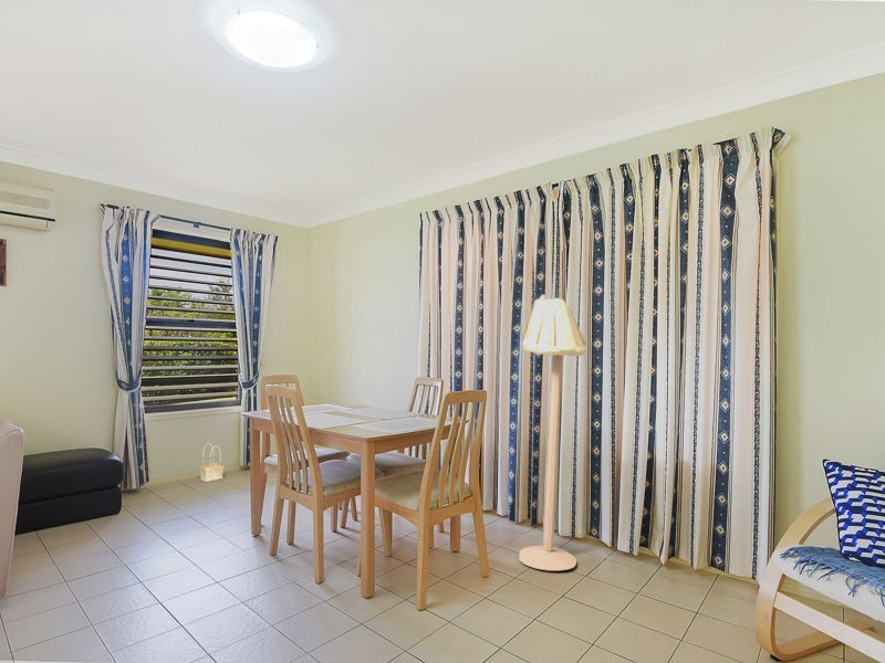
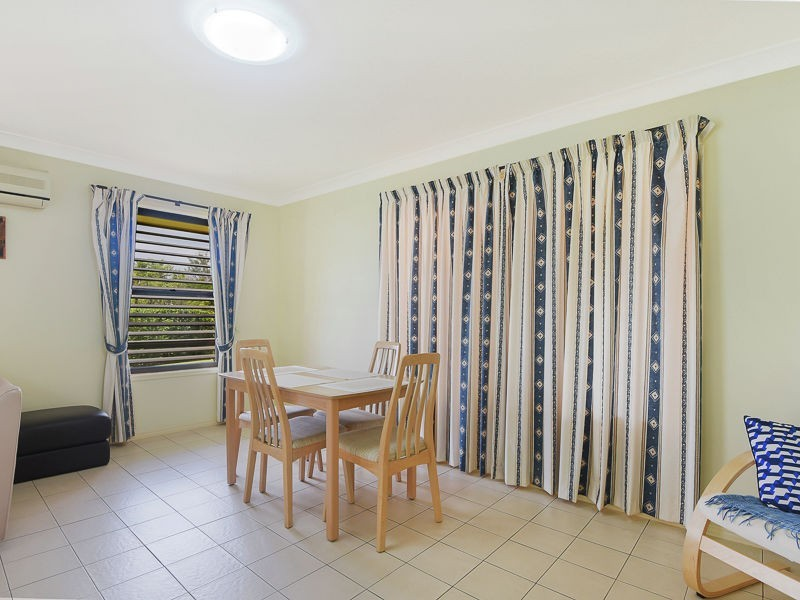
- basket [199,442,225,483]
- floor lamp [518,294,589,571]
